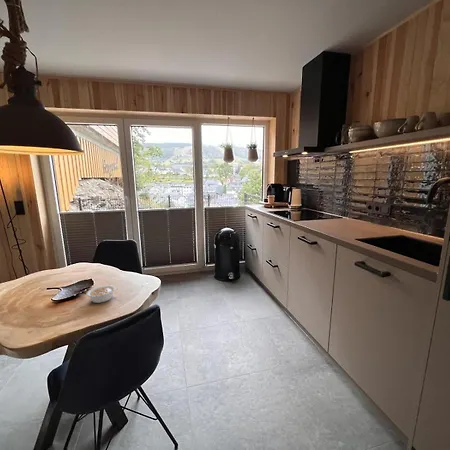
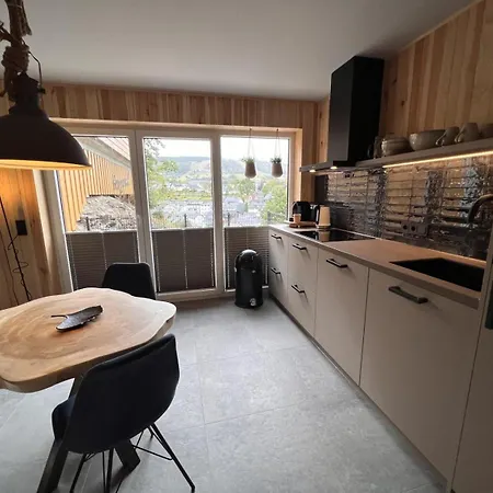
- legume [86,284,118,304]
